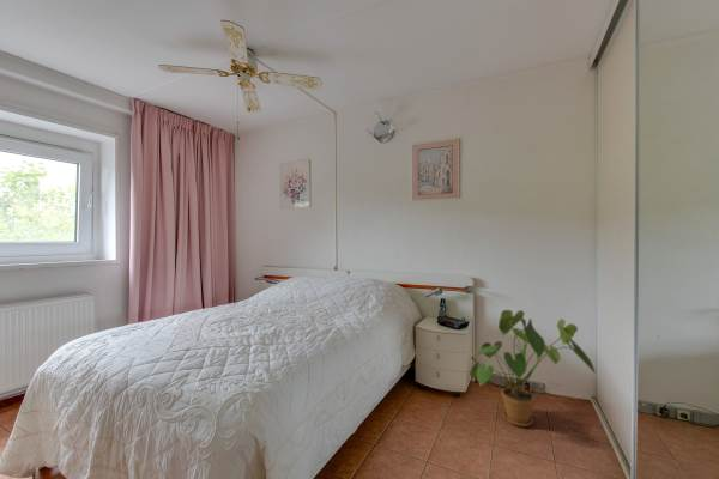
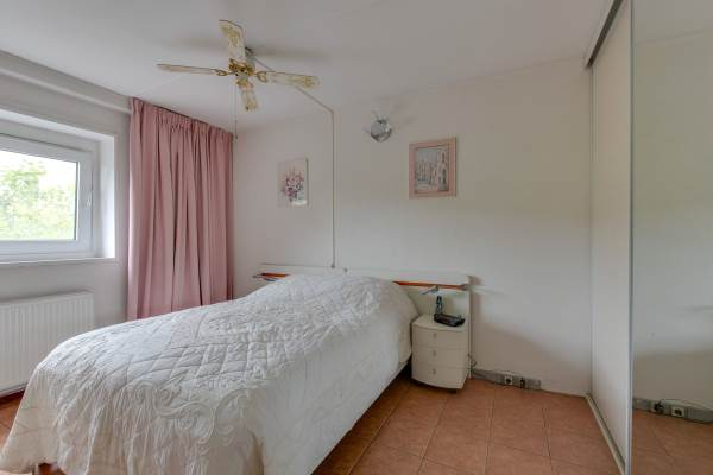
- house plant [469,309,597,428]
